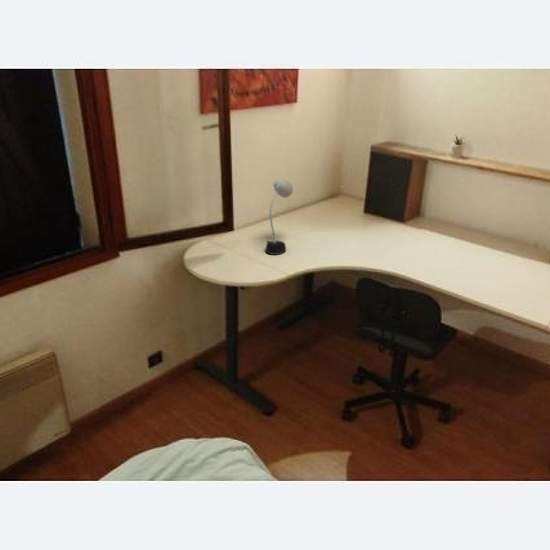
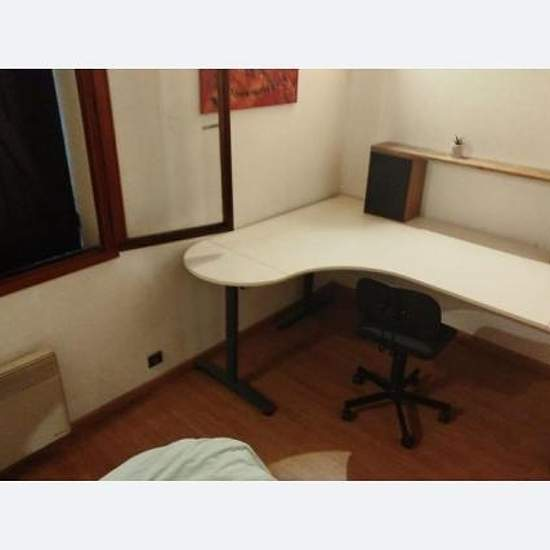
- desk lamp [264,178,294,256]
